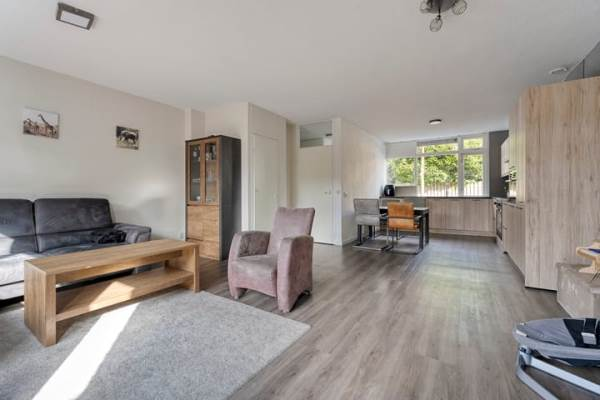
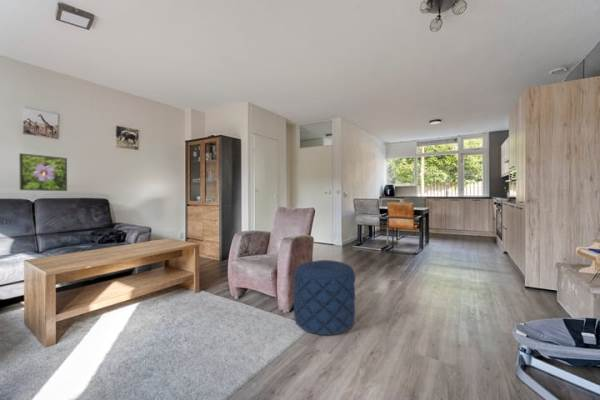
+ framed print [18,152,68,192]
+ pouf [293,259,356,336]
